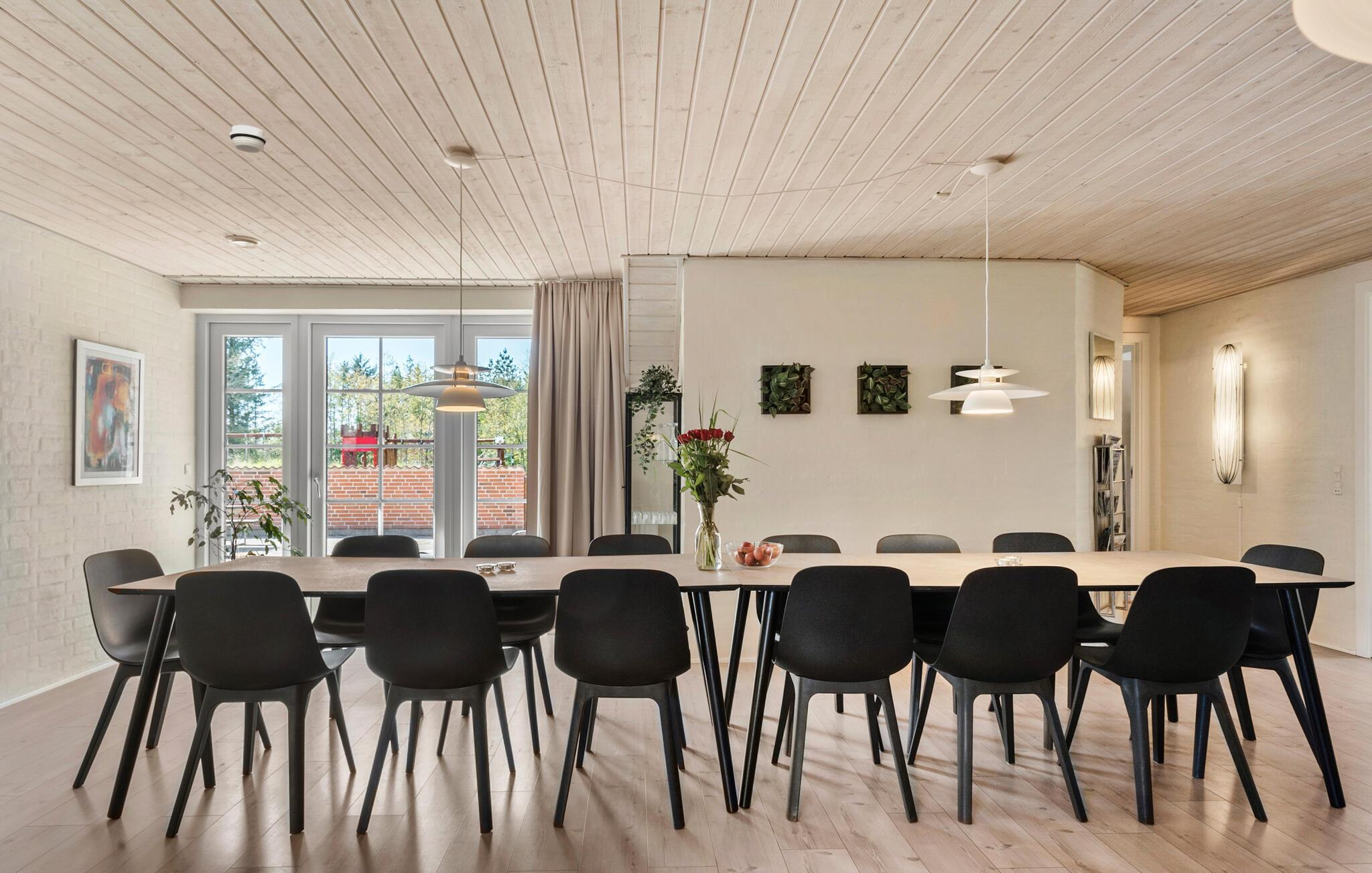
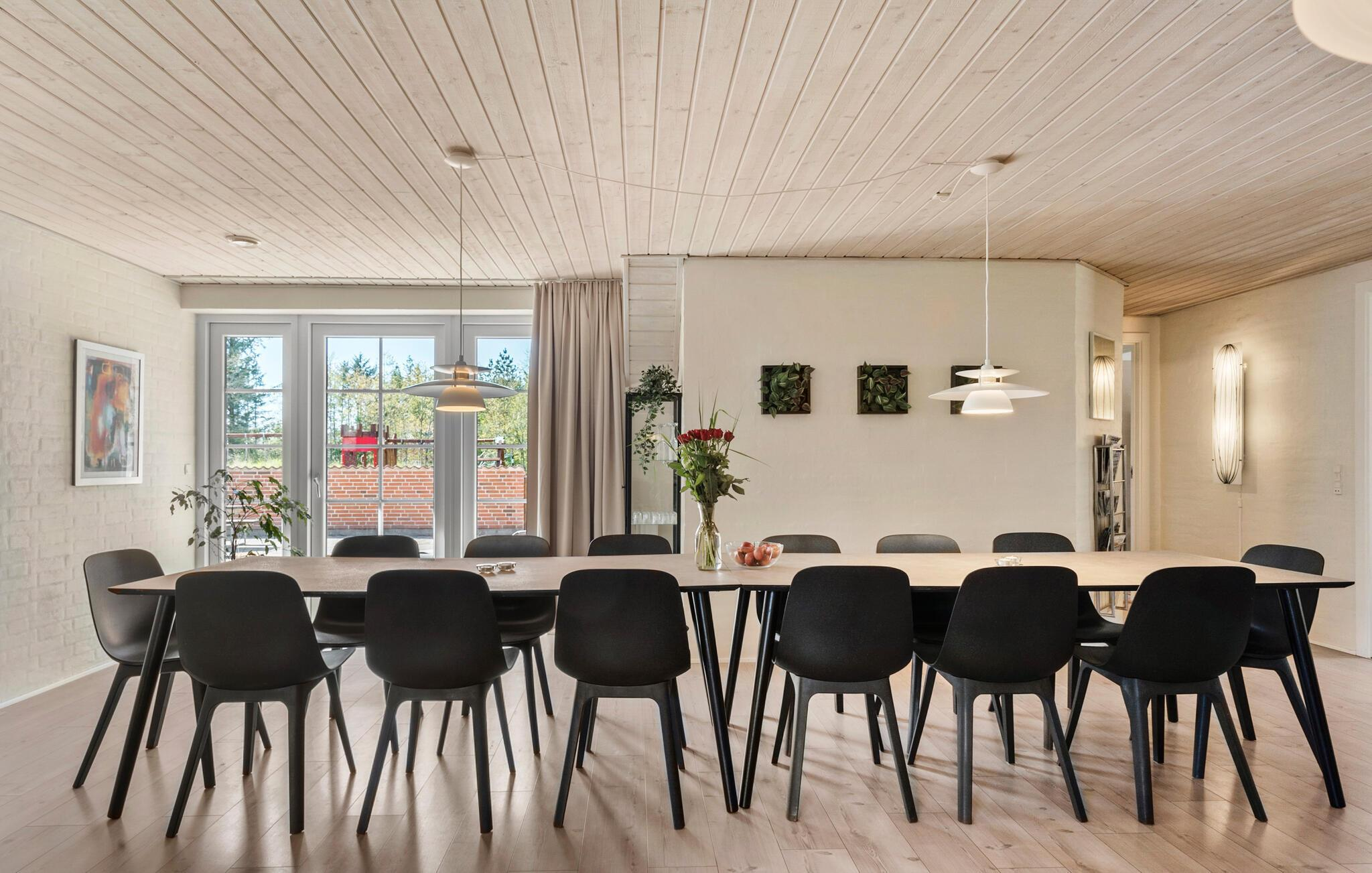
- smoke detector [229,125,267,153]
